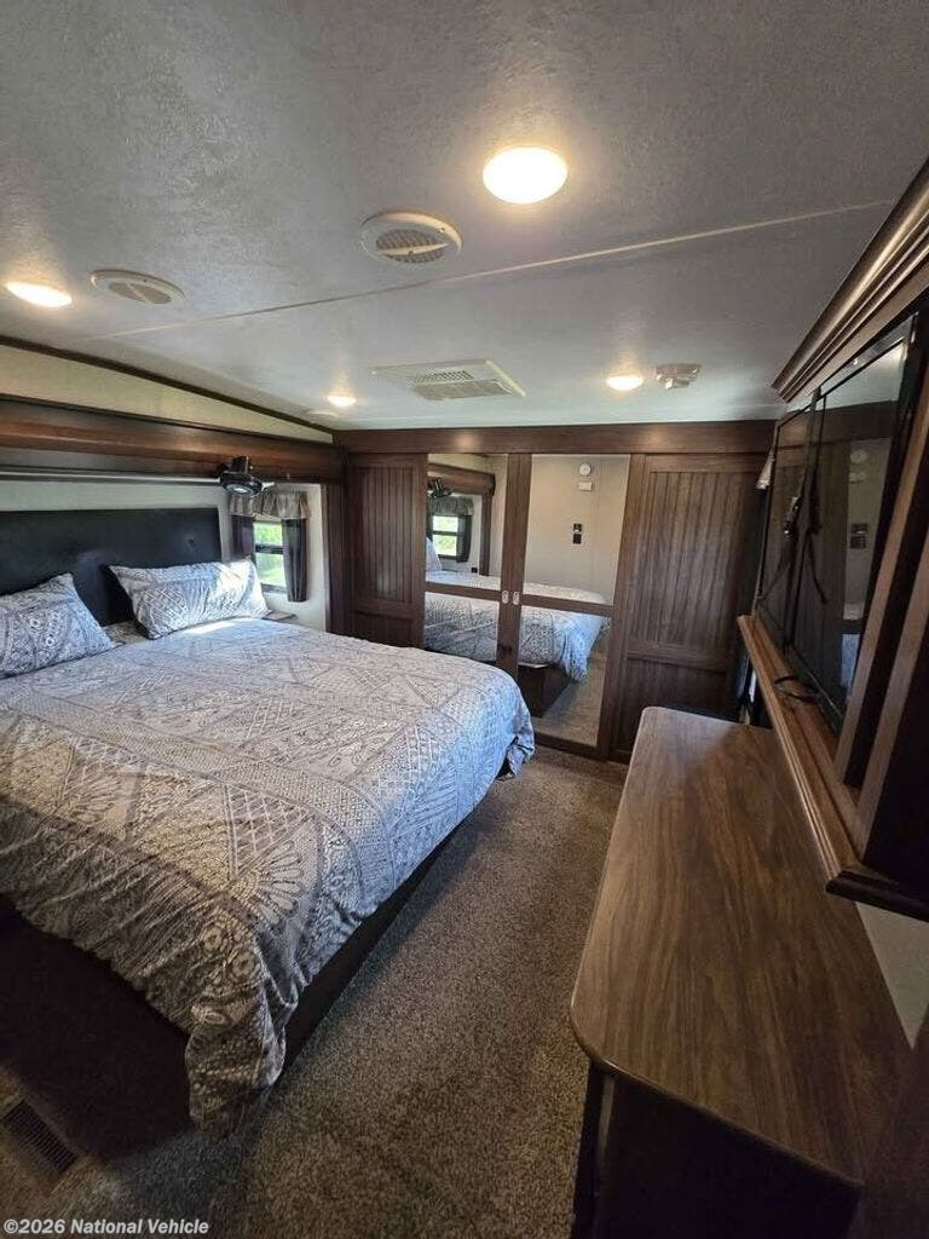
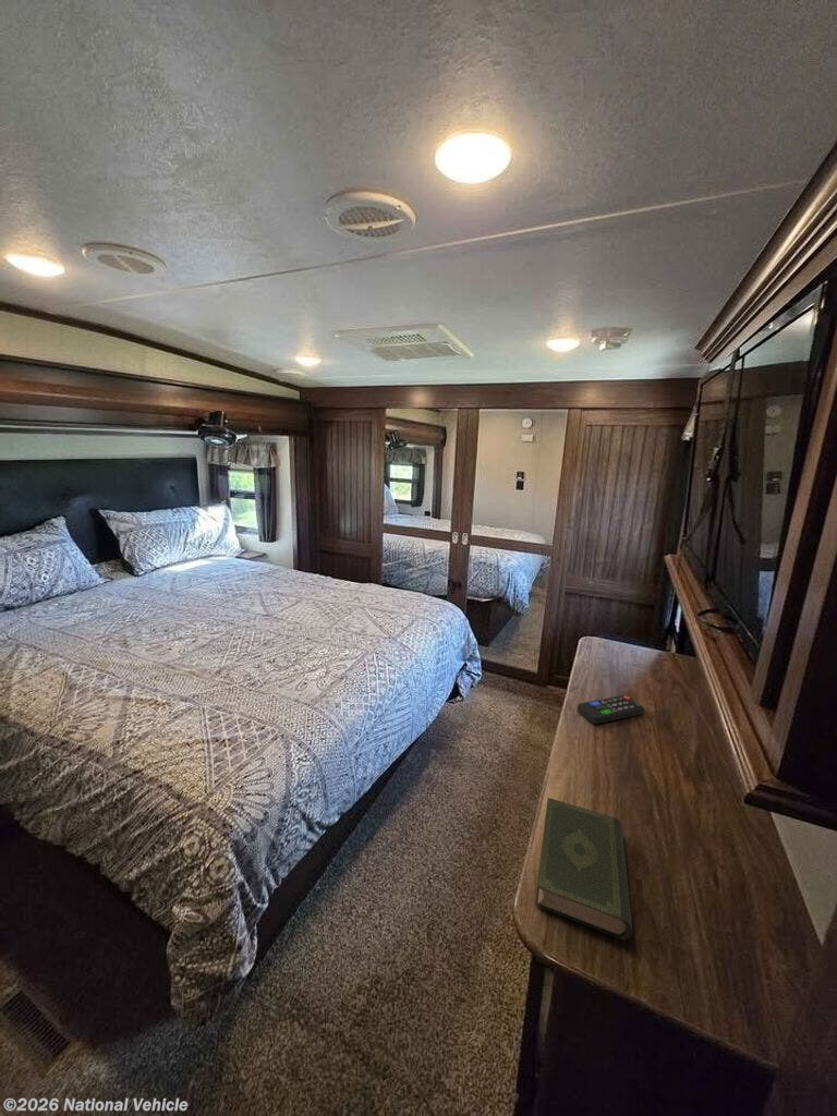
+ book [534,797,633,942]
+ remote control [577,694,645,725]
